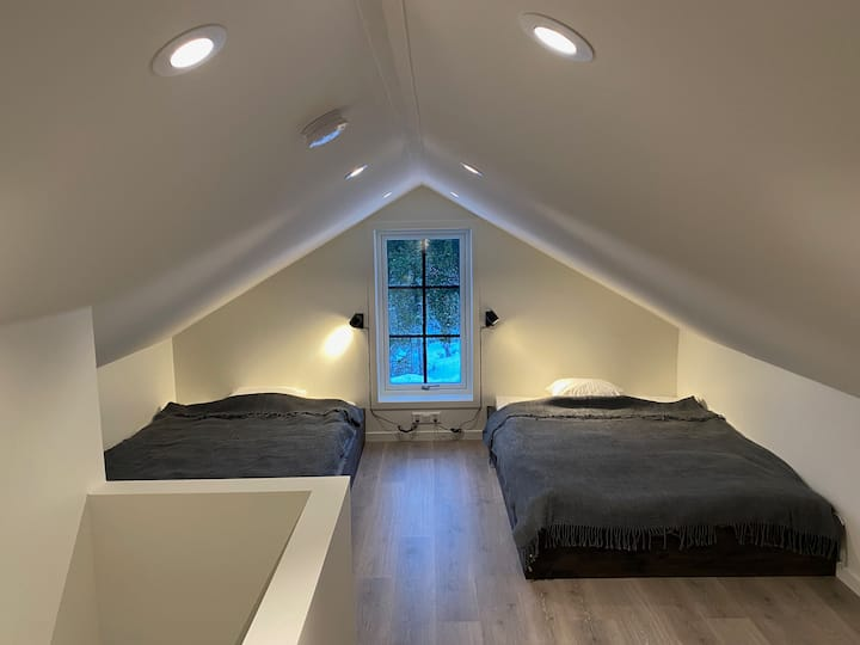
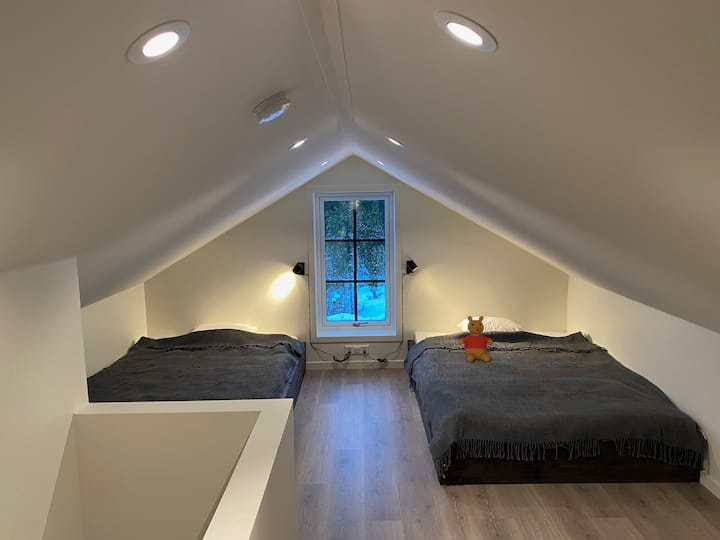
+ teddy bear [457,315,494,363]
